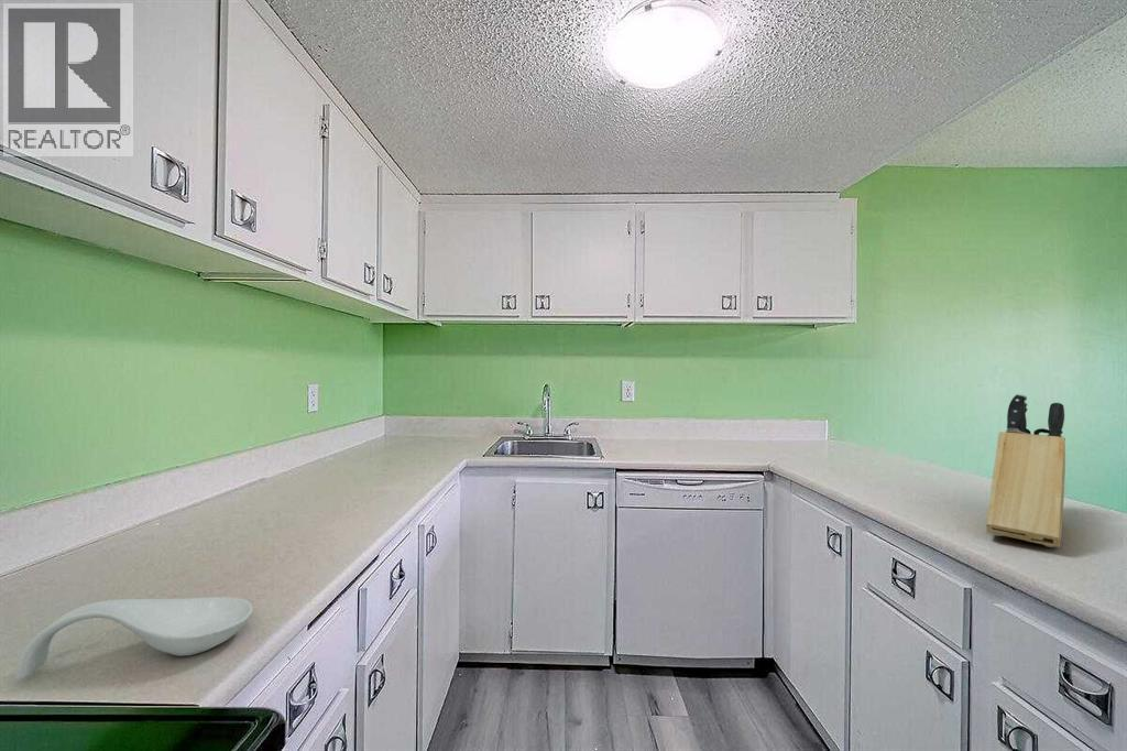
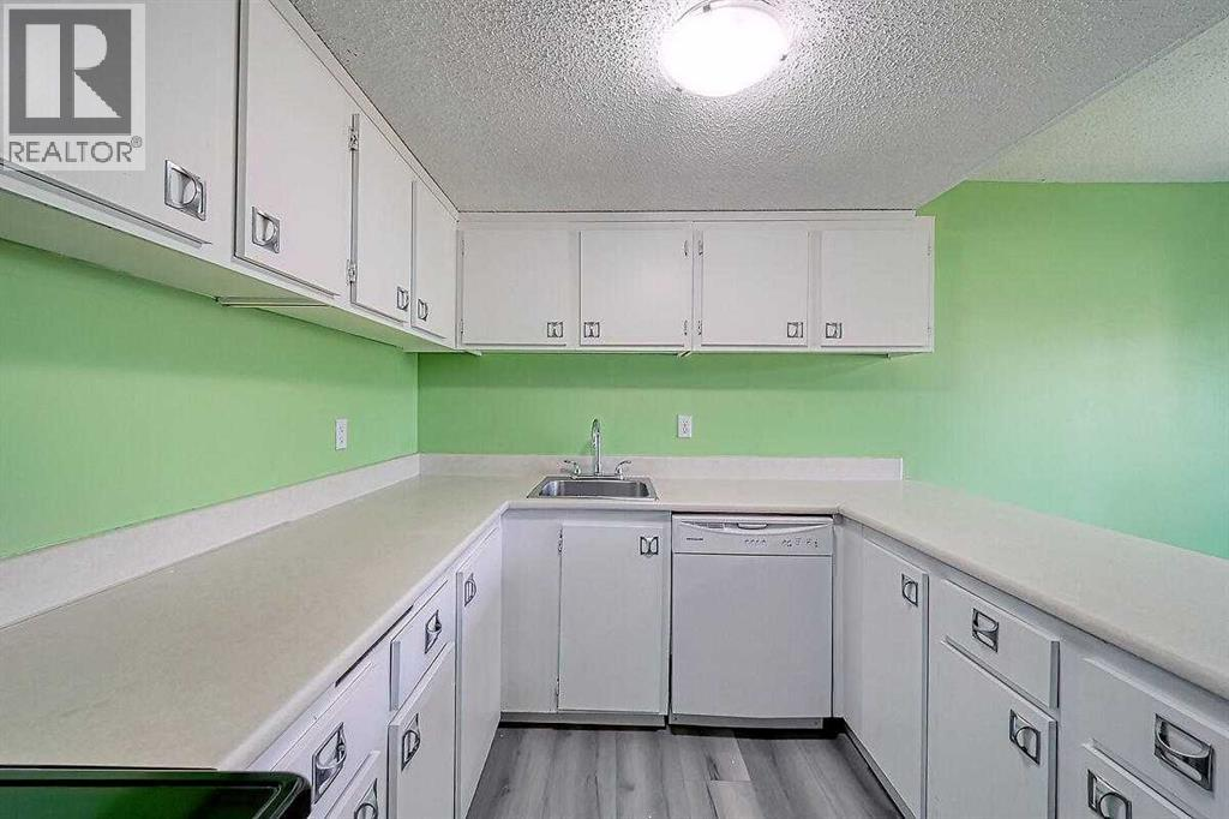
- spoon rest [13,596,254,682]
- knife block [985,393,1066,548]
